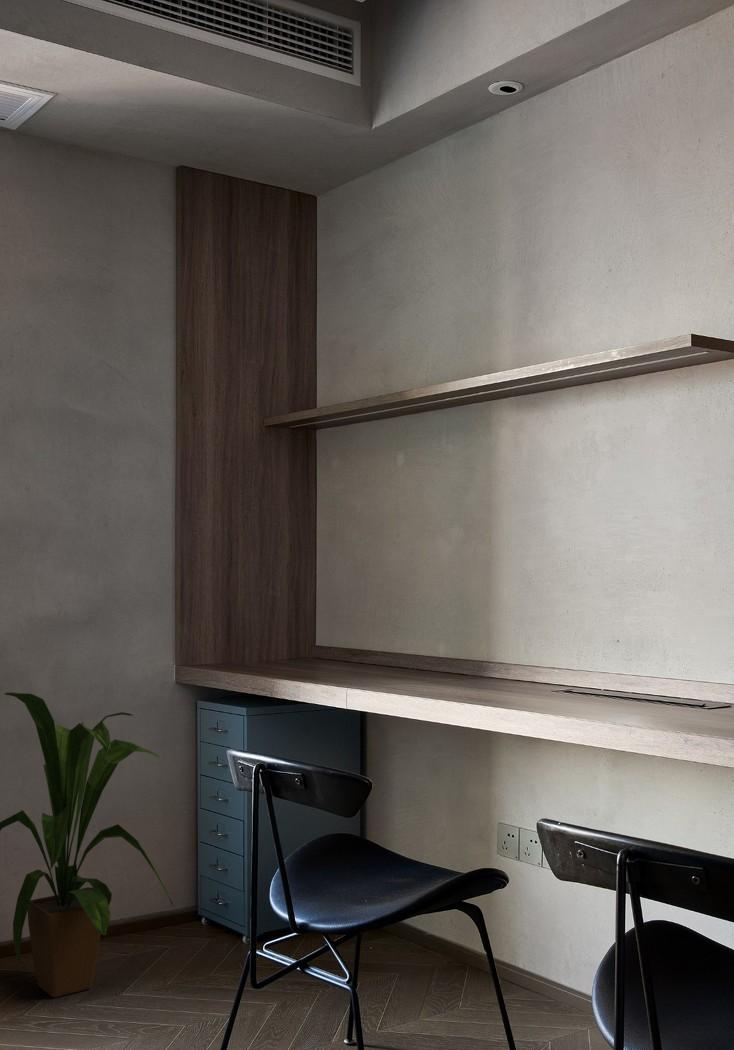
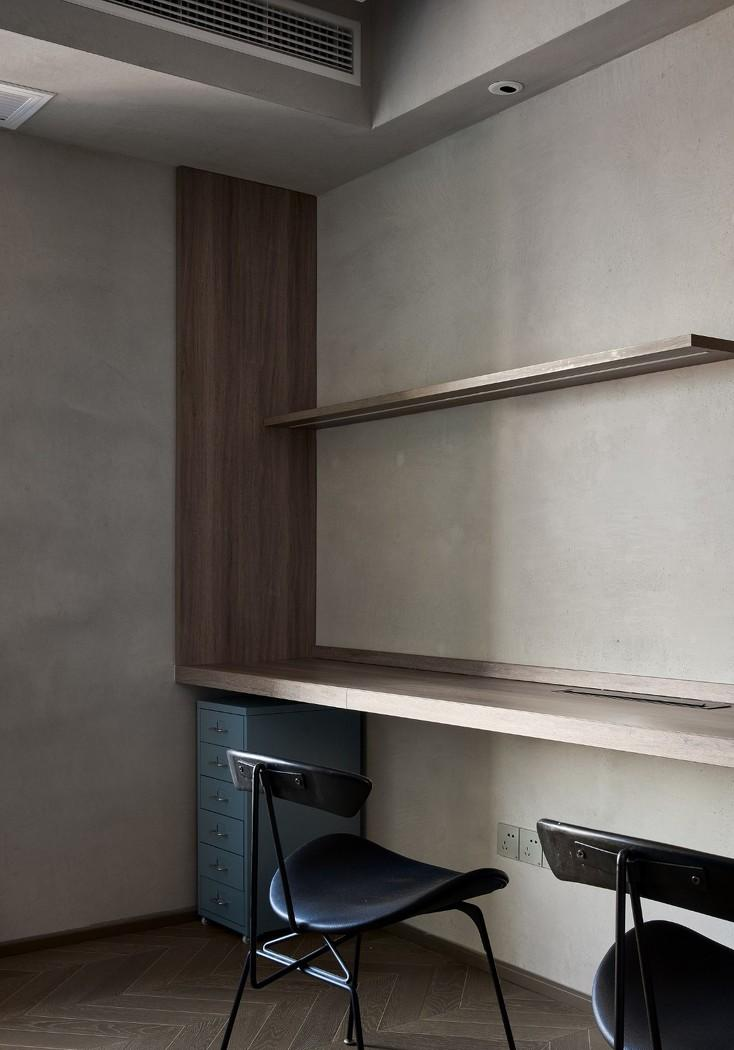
- house plant [0,691,174,999]
